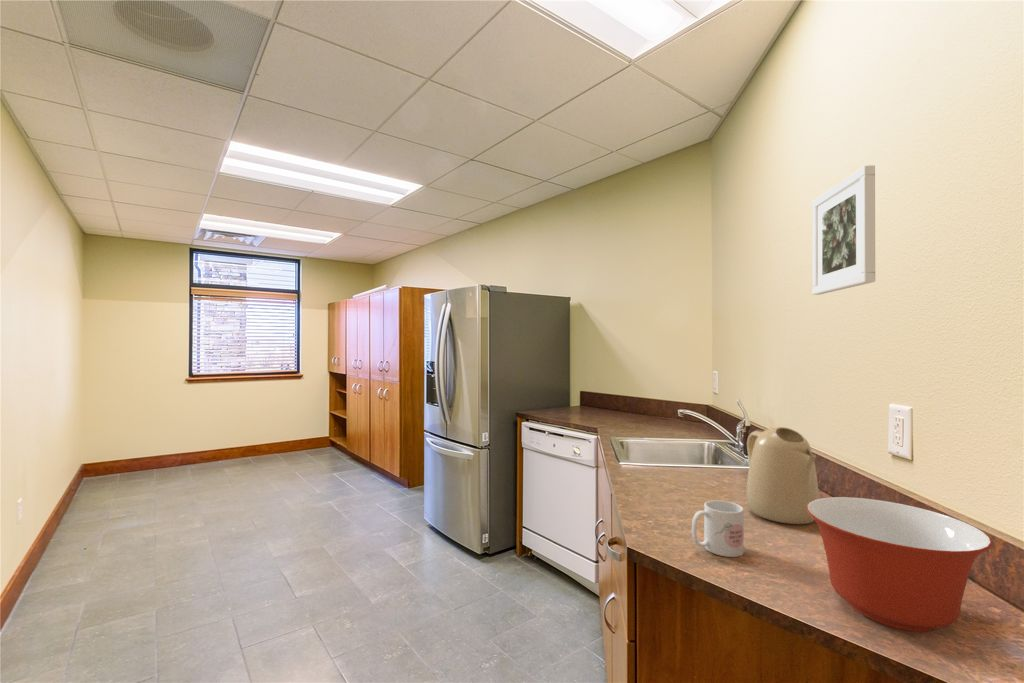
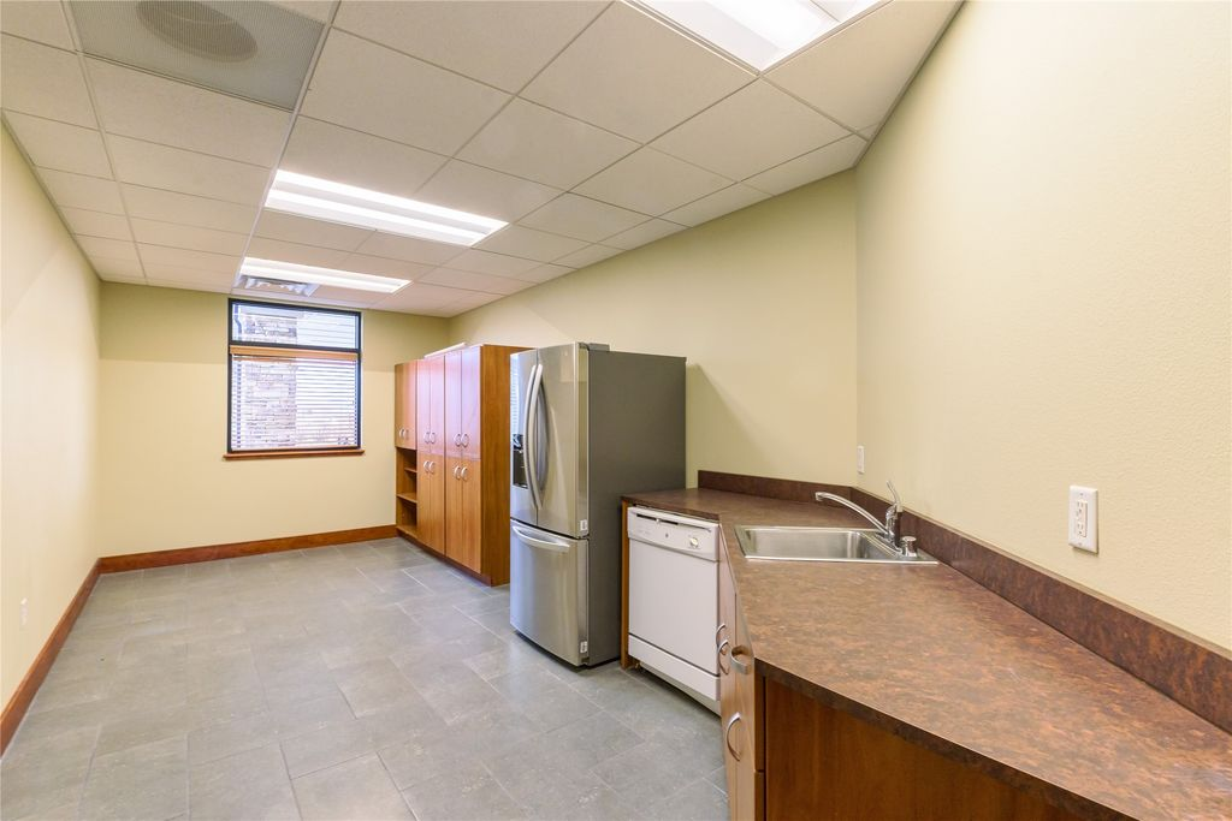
- mug [691,499,745,558]
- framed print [811,164,876,296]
- mixing bowl [806,496,993,633]
- kettle [745,426,820,525]
